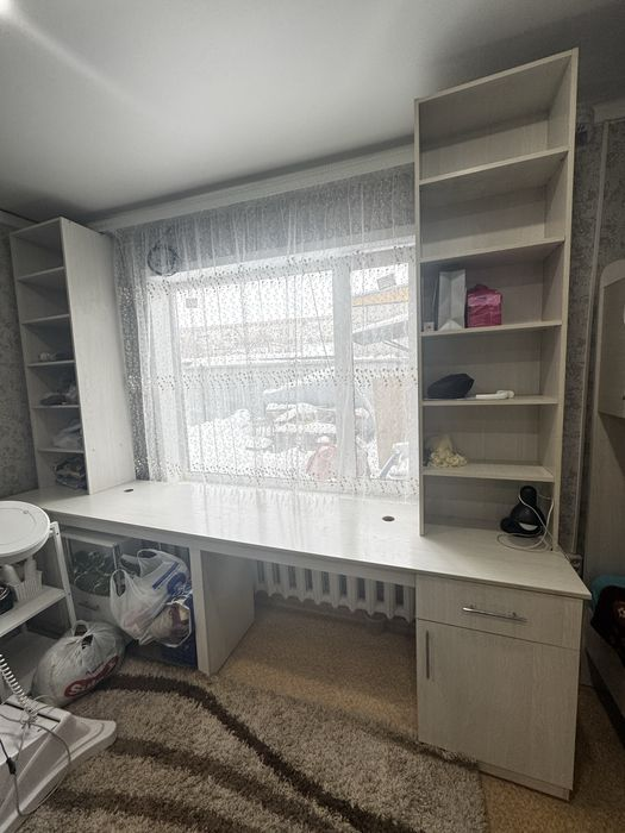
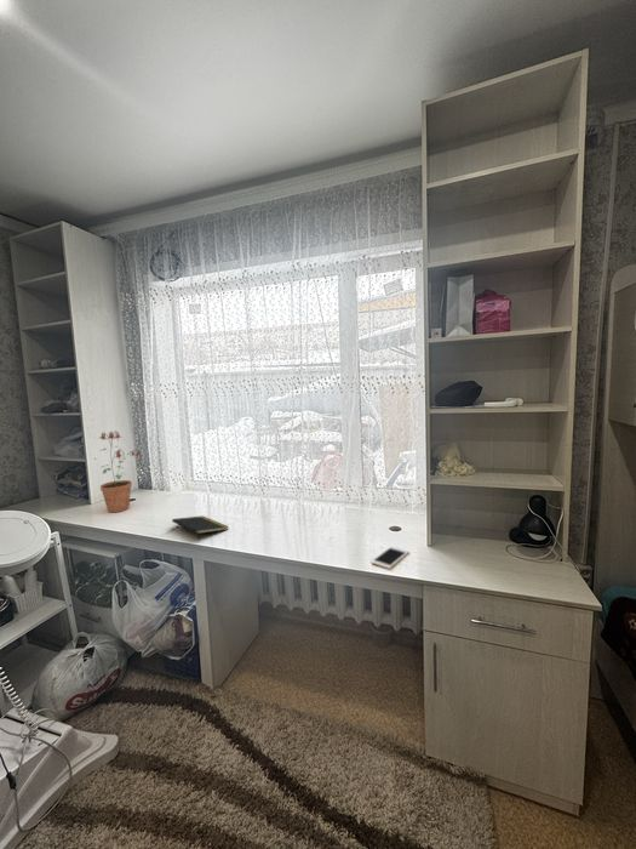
+ notepad [171,514,230,542]
+ potted plant [97,429,141,513]
+ cell phone [371,545,411,570]
